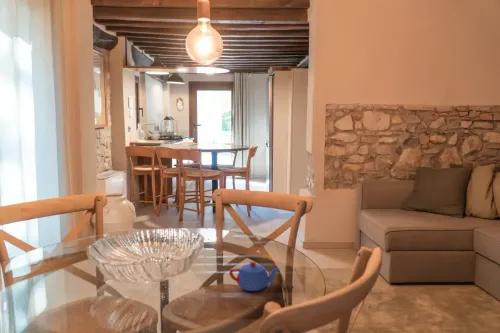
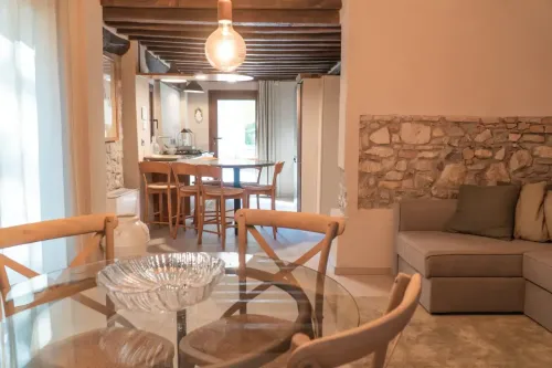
- teapot [228,261,281,292]
